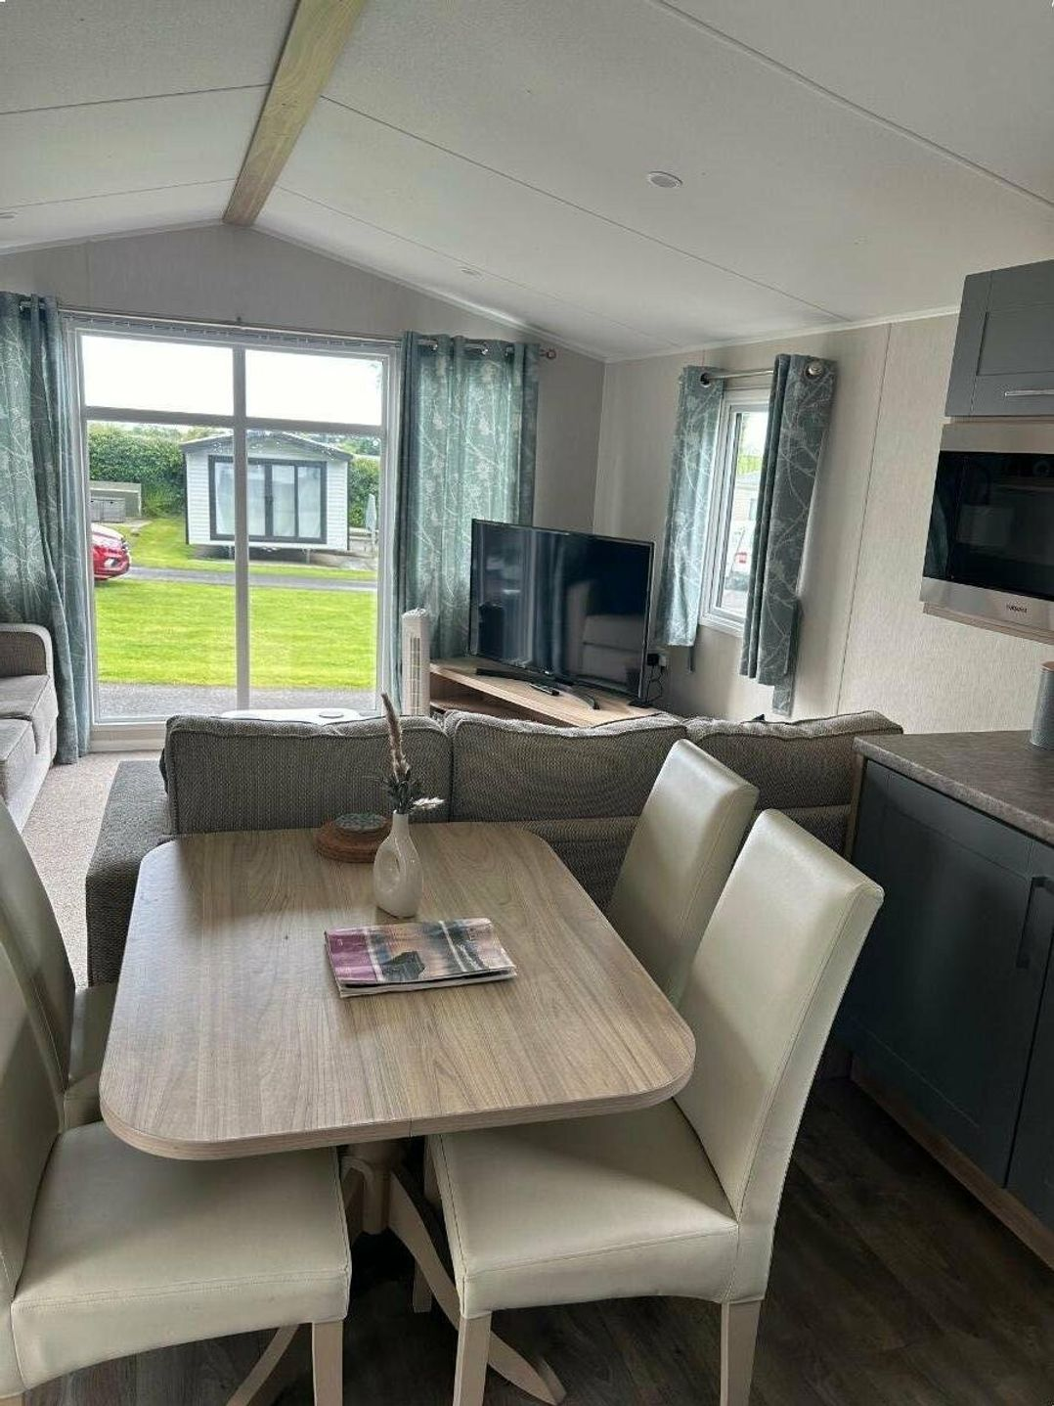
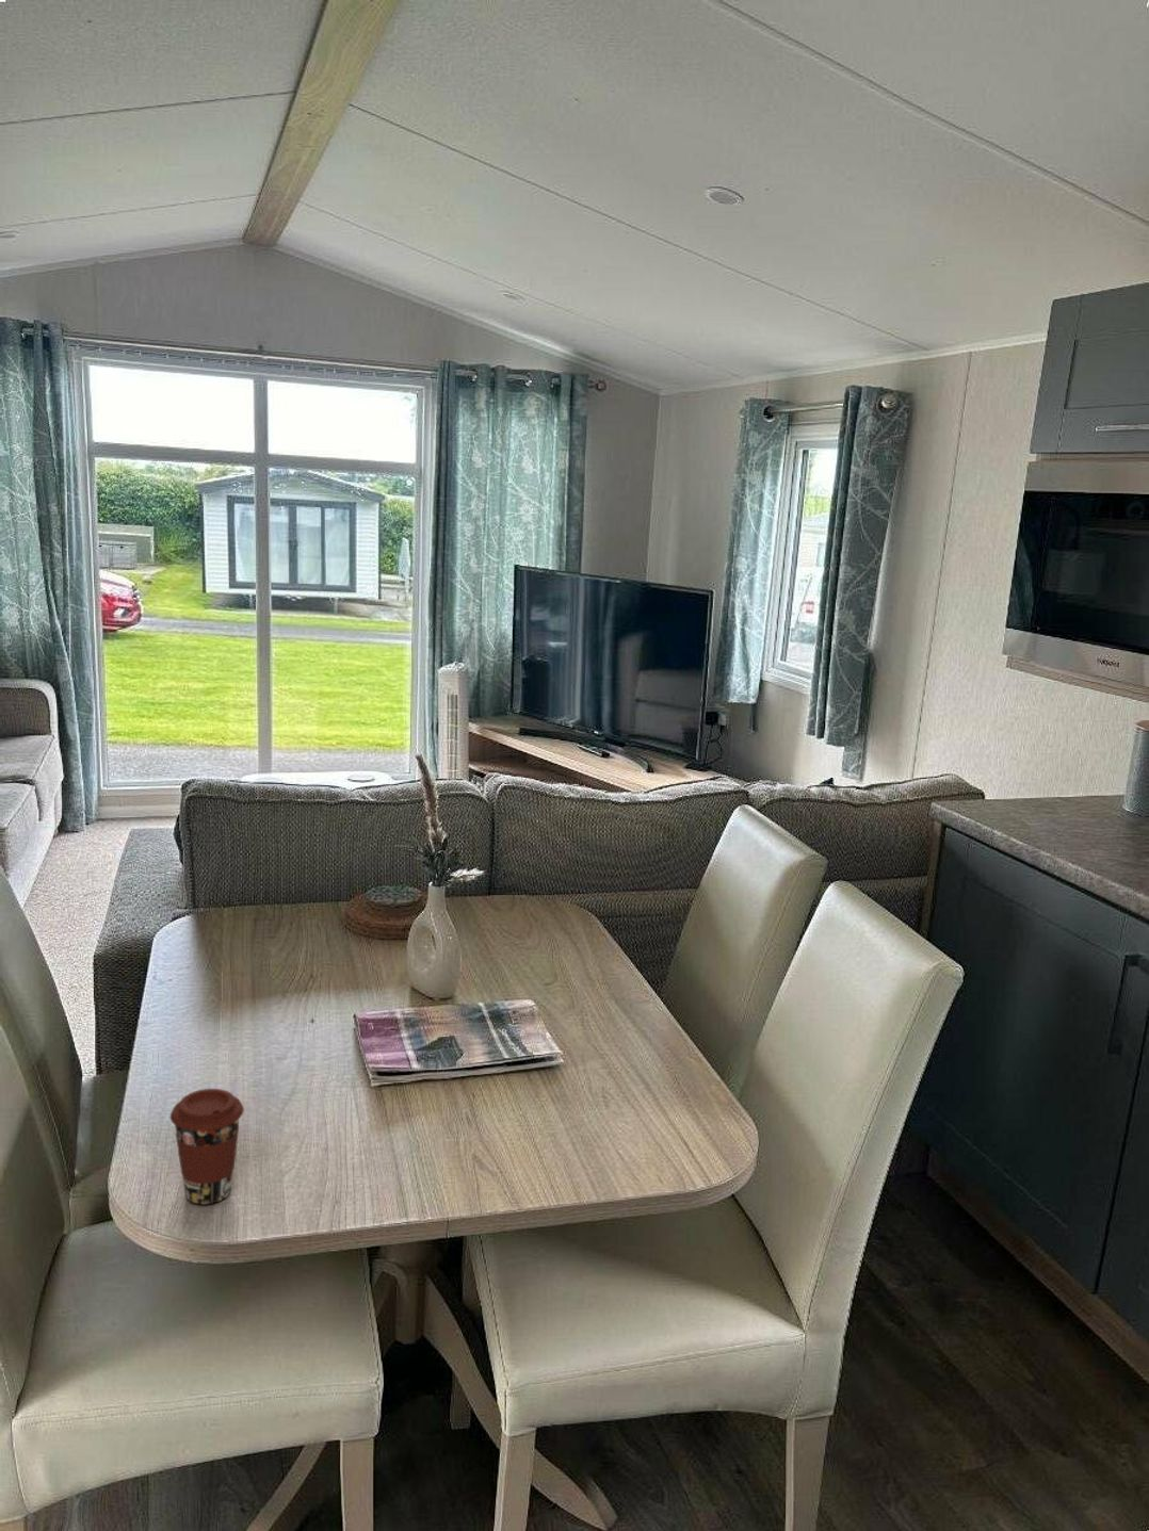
+ coffee cup [169,1088,245,1206]
